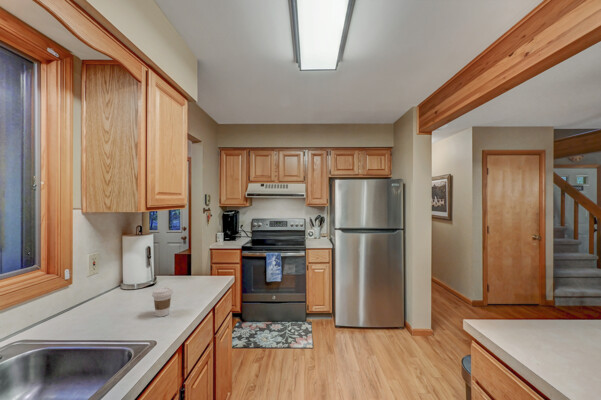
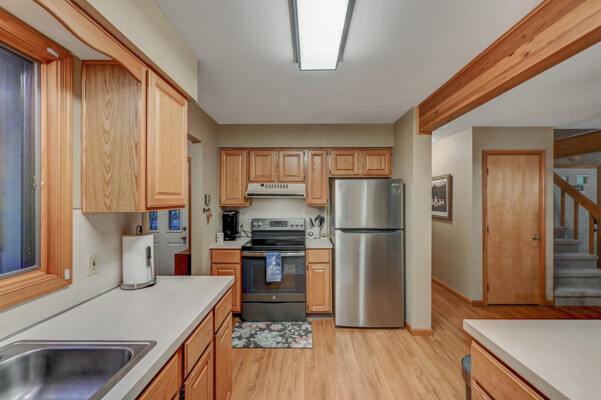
- coffee cup [151,286,174,318]
